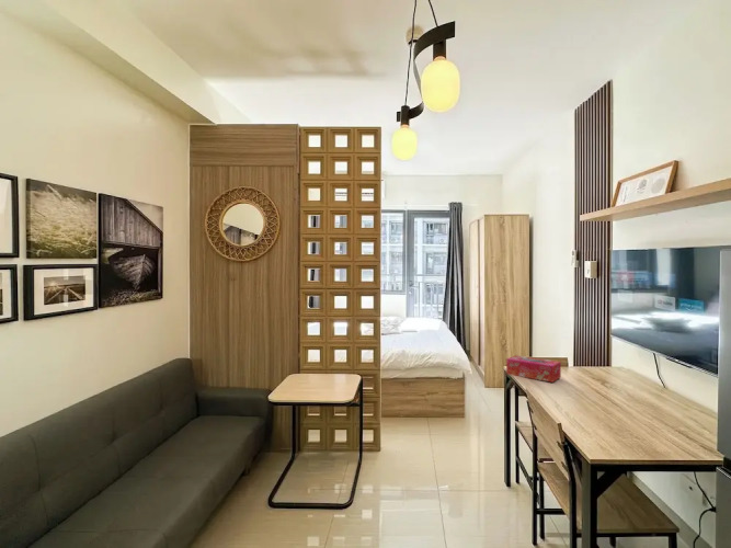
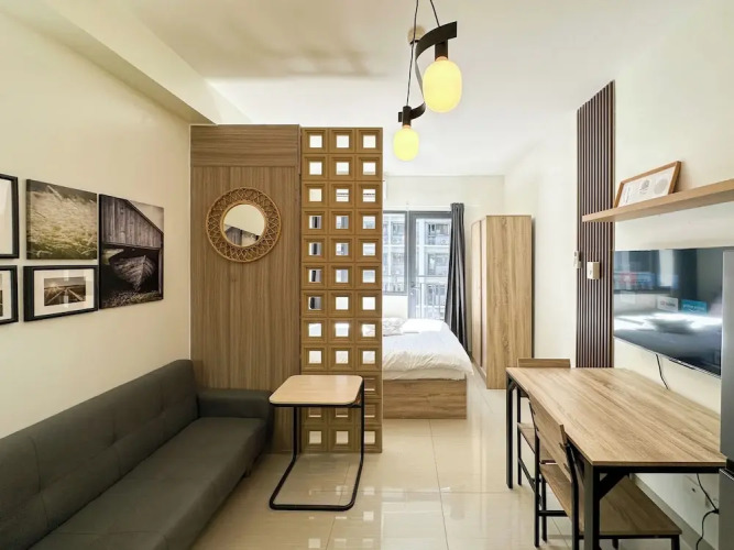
- tissue box [505,354,562,384]
